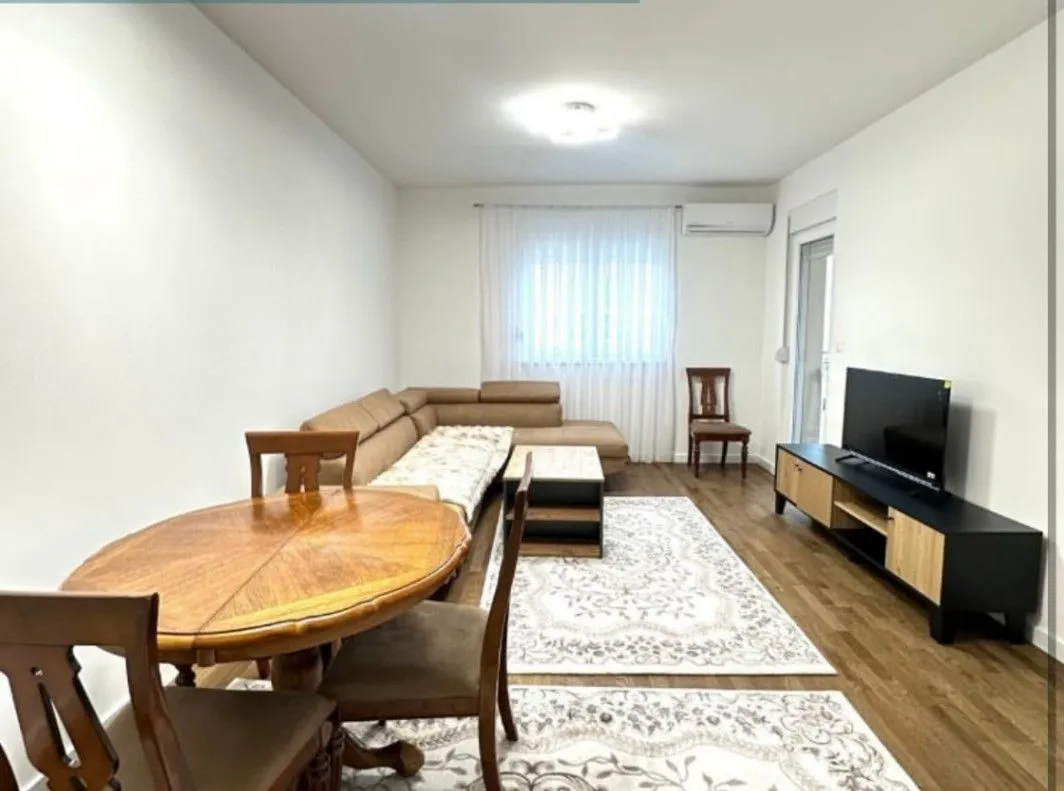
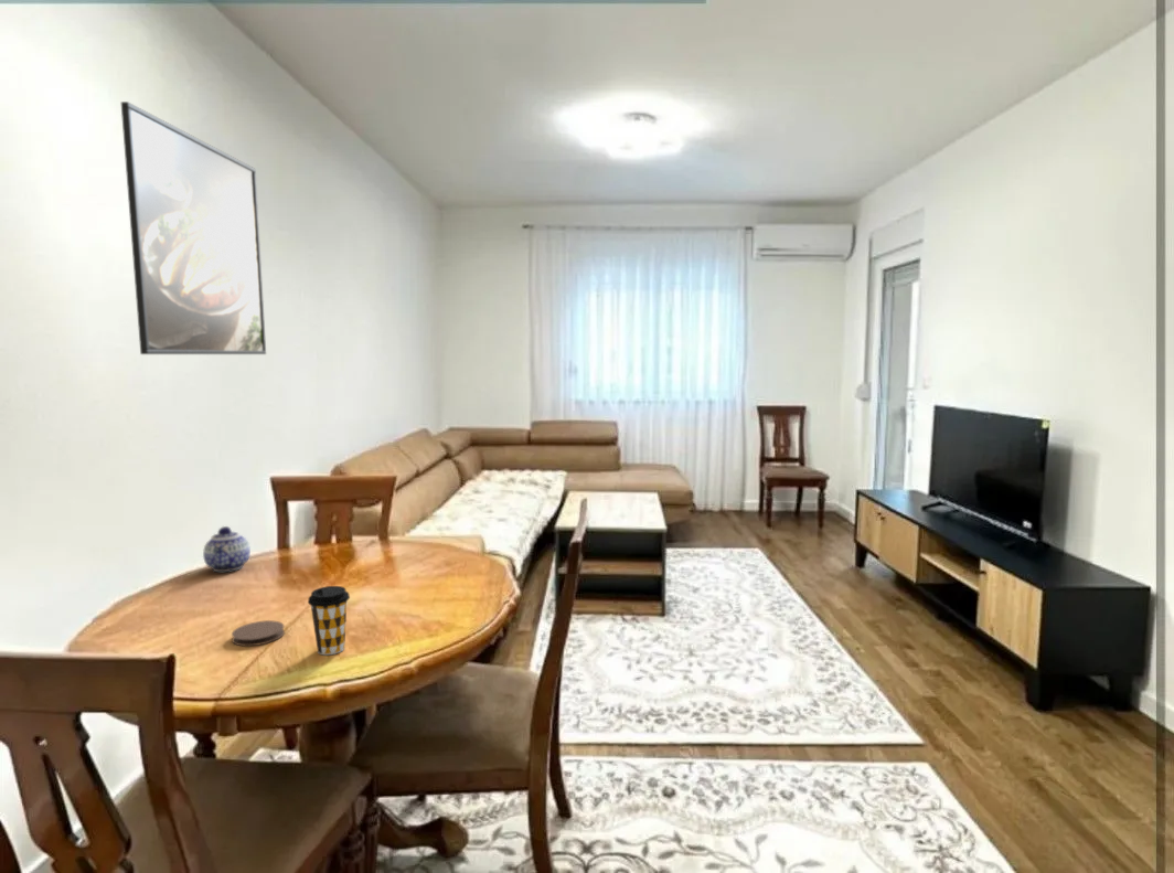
+ coffee cup [307,585,351,656]
+ teapot [202,525,252,573]
+ coaster [231,619,286,647]
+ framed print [120,100,267,355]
